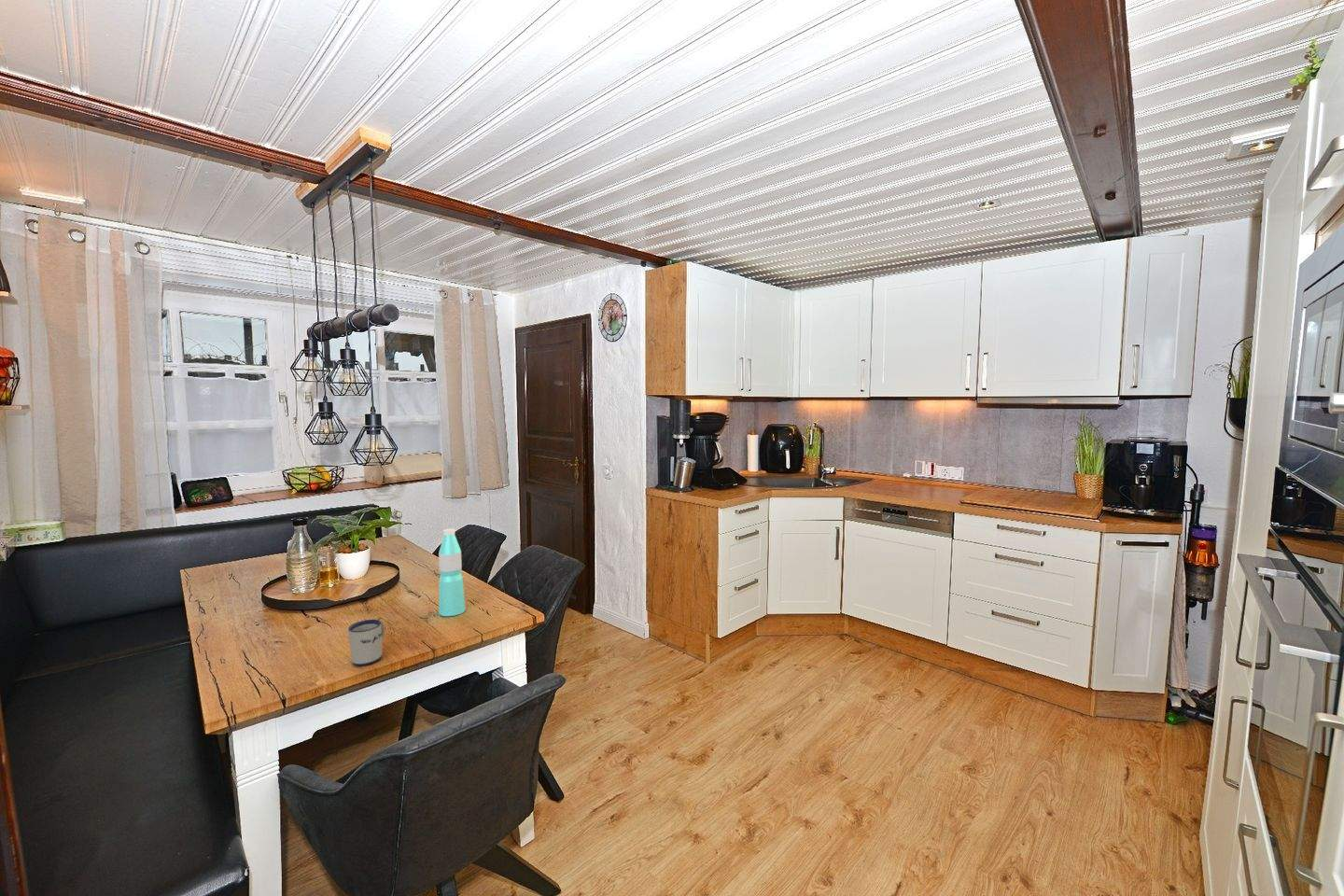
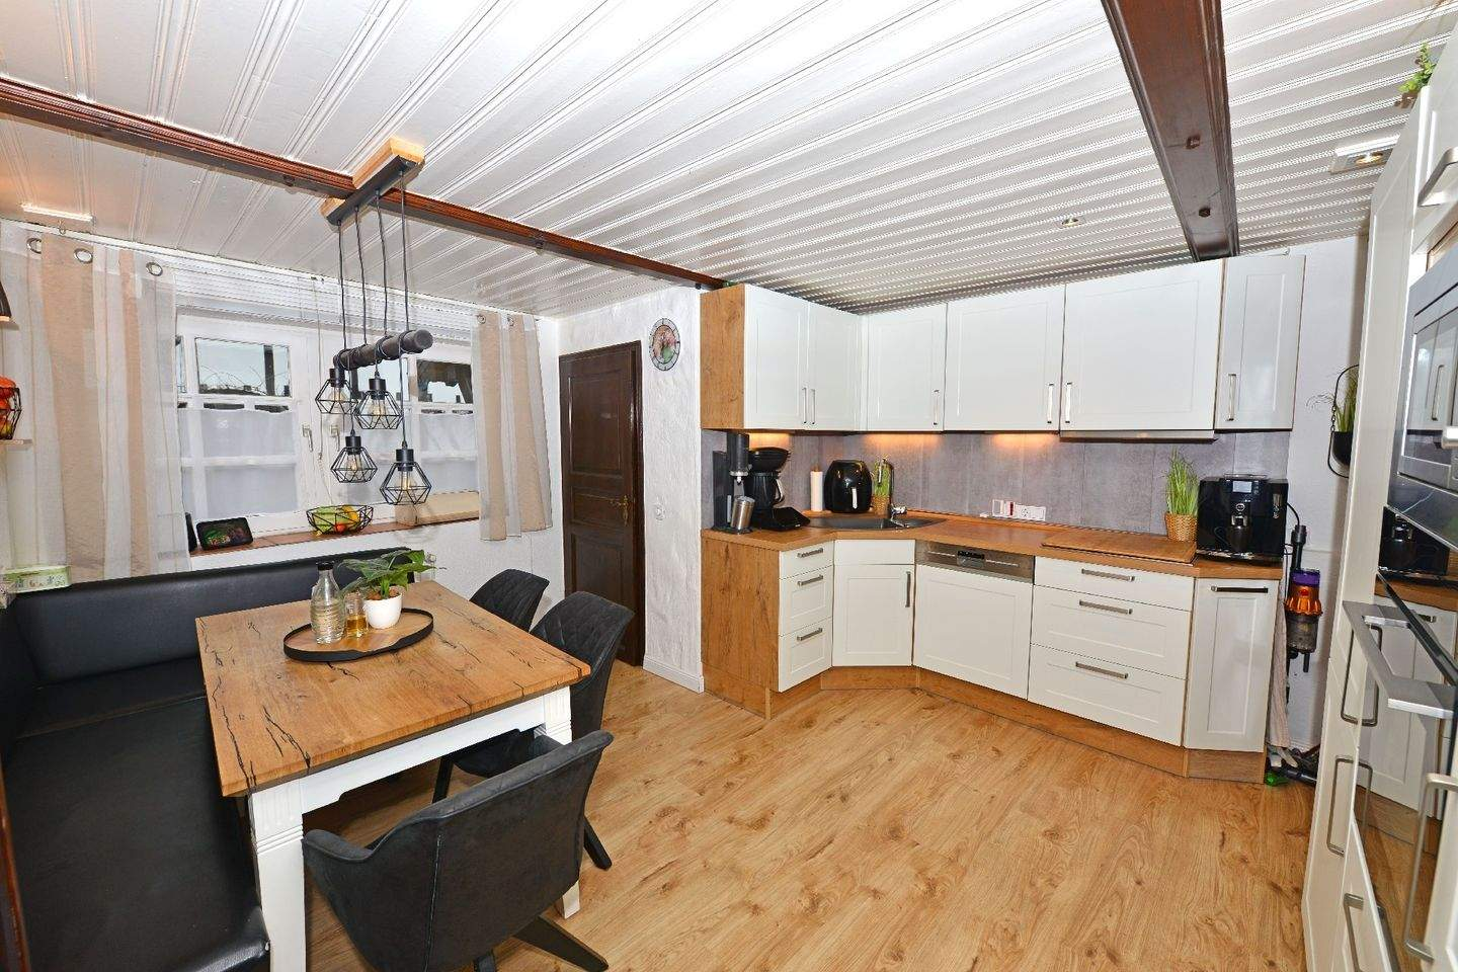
- mug [347,619,385,666]
- water bottle [438,527,467,617]
